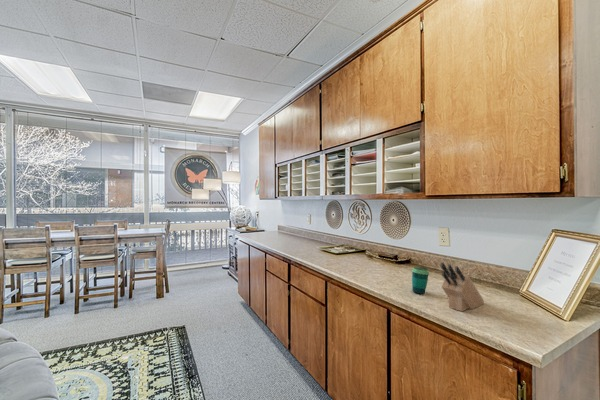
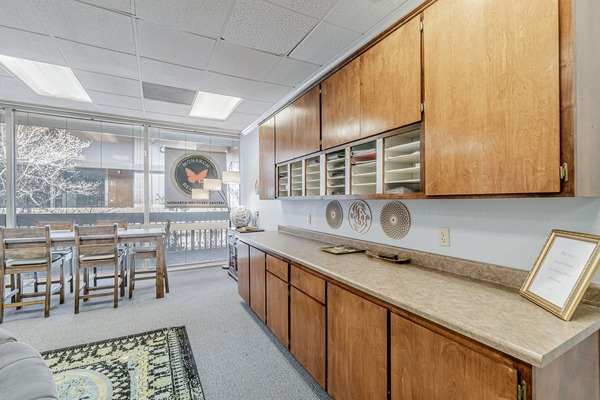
- knife block [440,261,485,312]
- cup [411,266,430,295]
